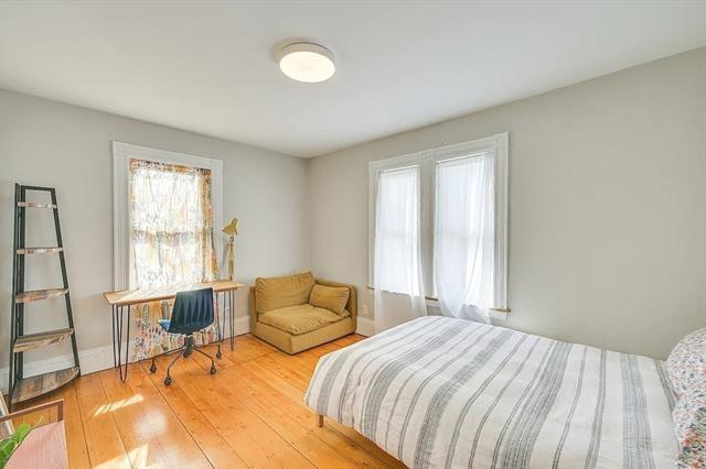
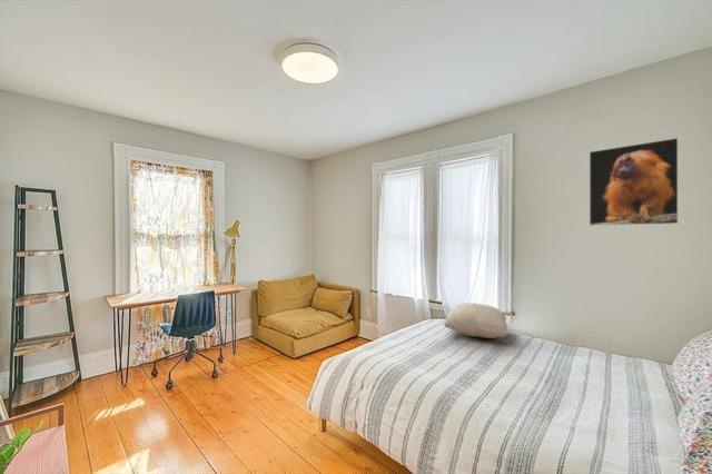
+ pillow [443,302,511,339]
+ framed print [589,137,680,227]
